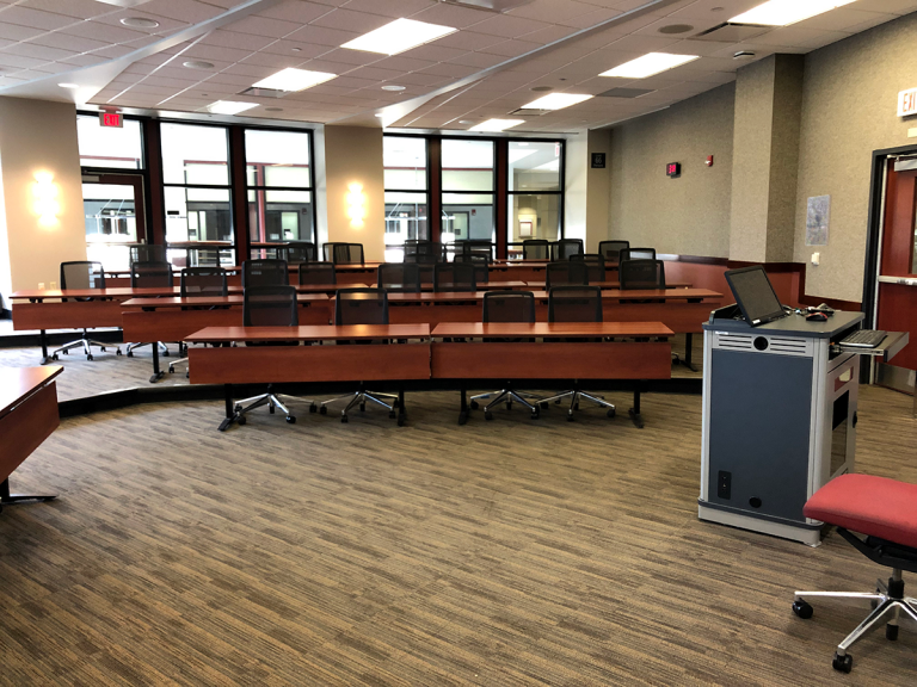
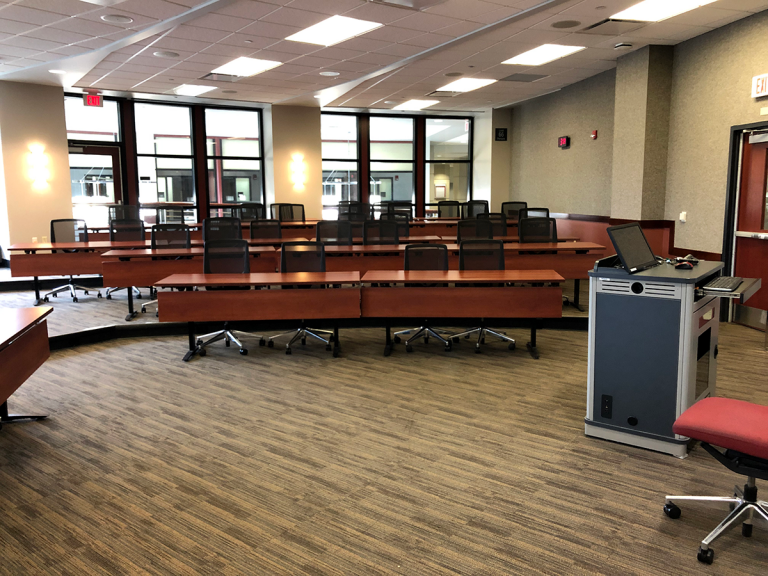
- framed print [804,193,833,247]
